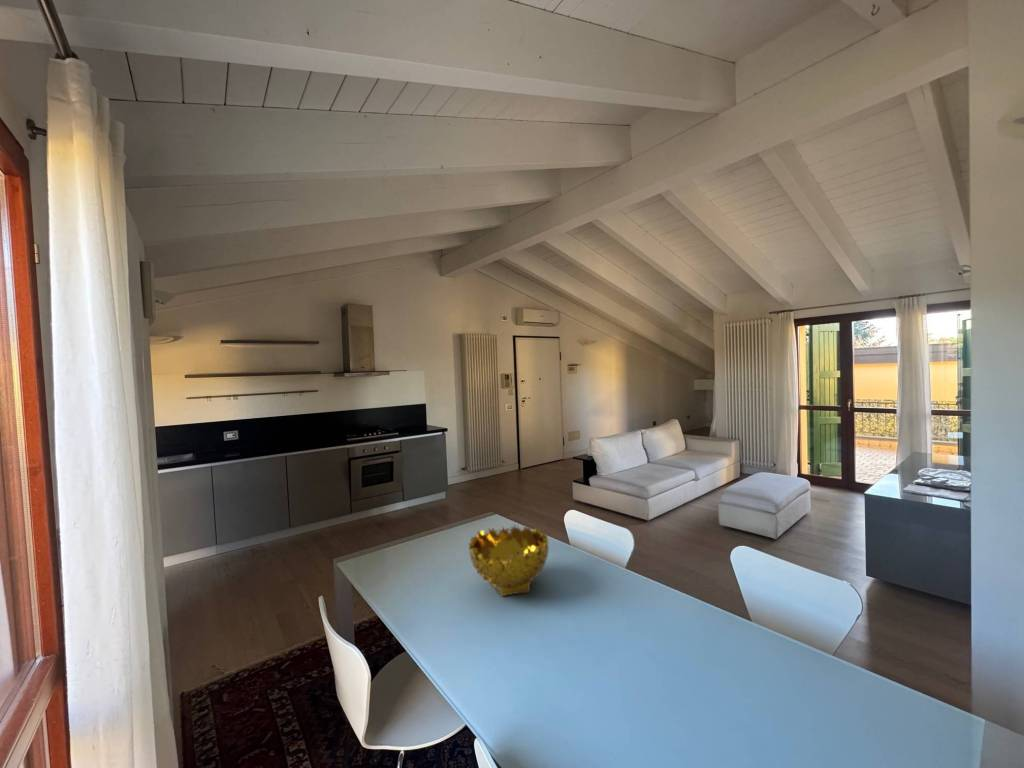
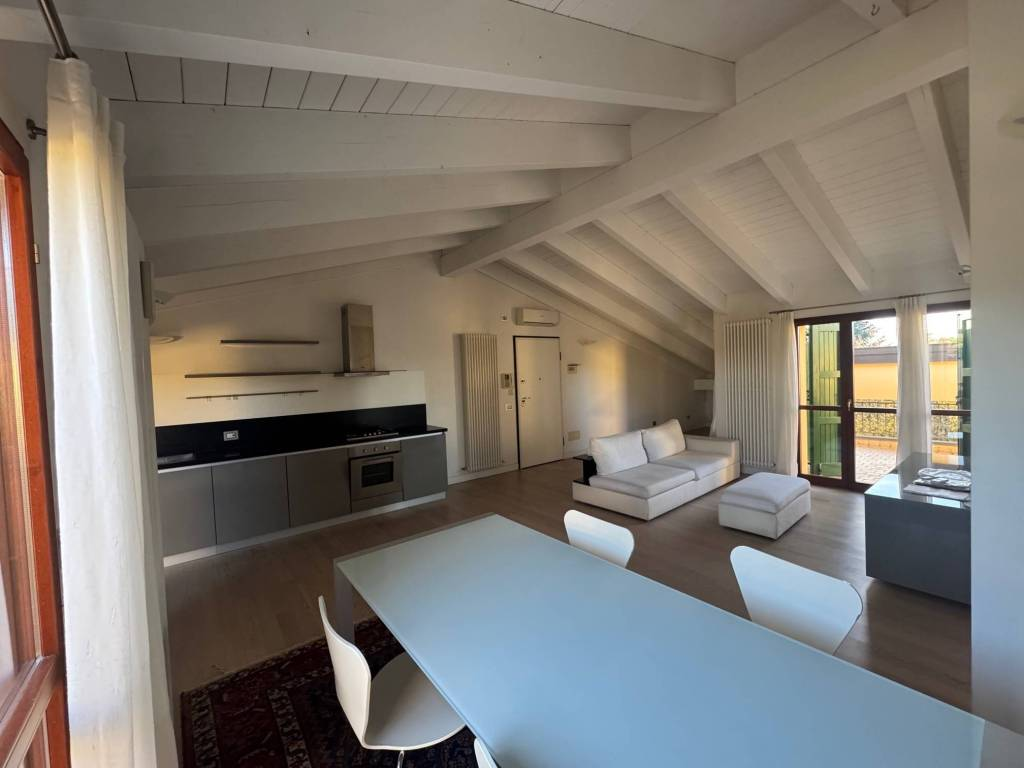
- decorative bowl [468,524,550,597]
